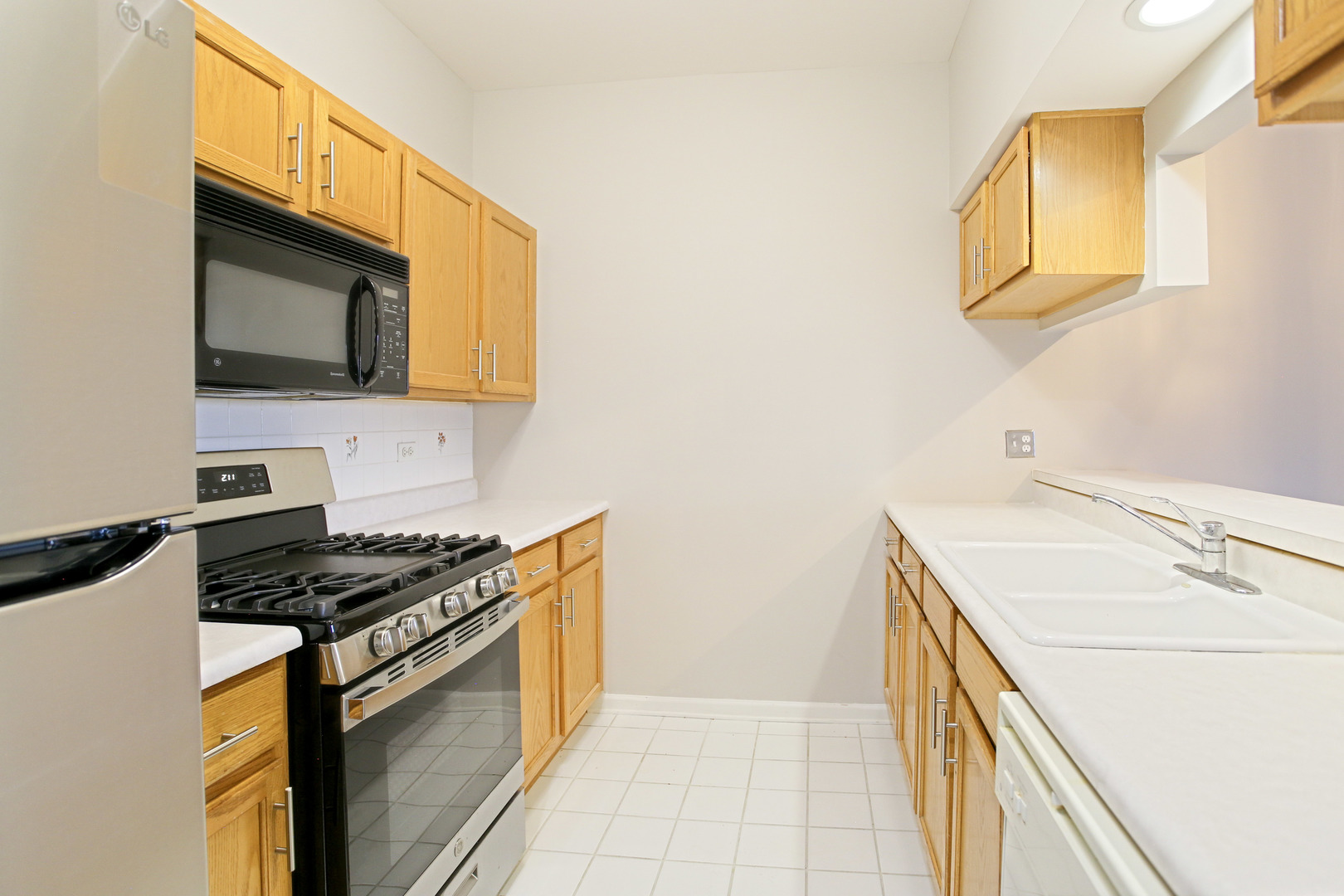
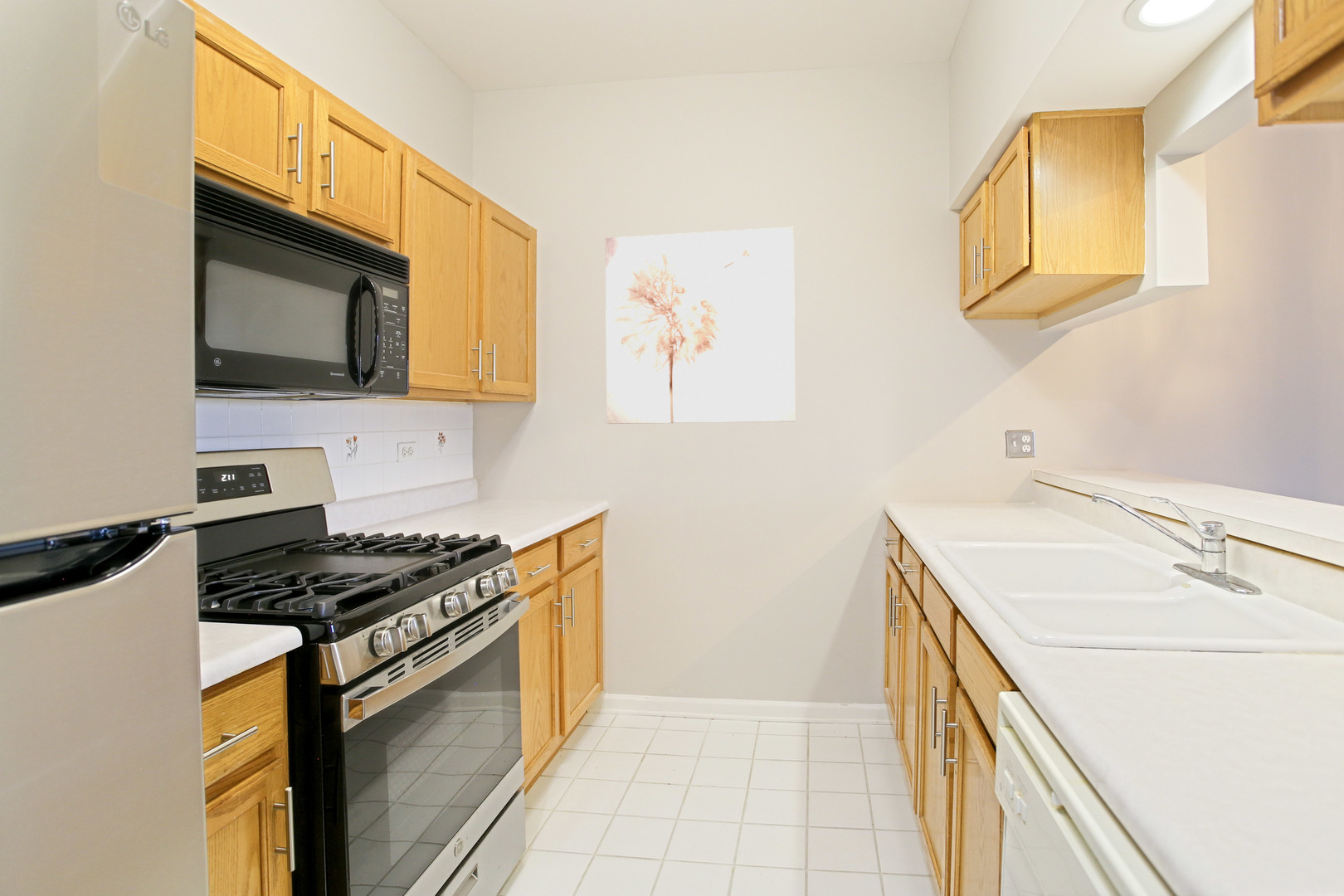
+ wall art [605,226,796,425]
